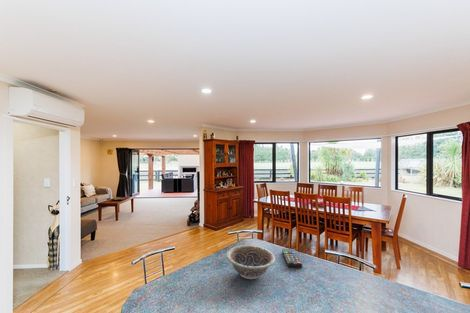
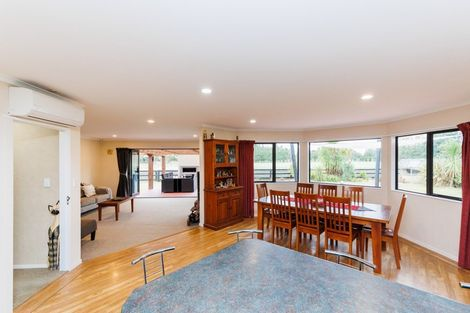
- decorative bowl [225,244,276,280]
- remote control [281,248,303,269]
